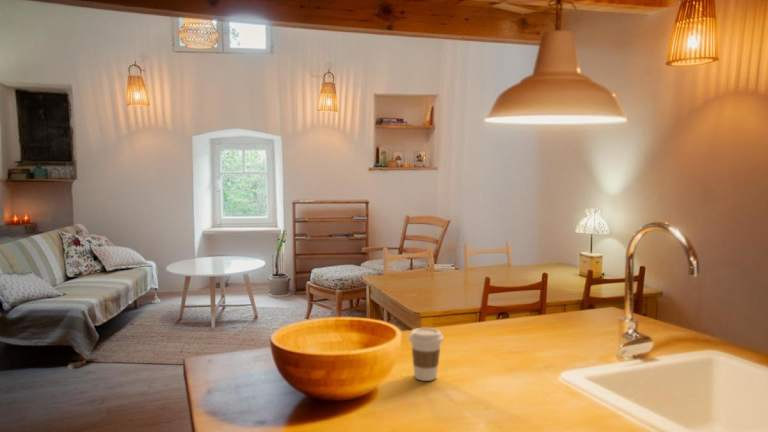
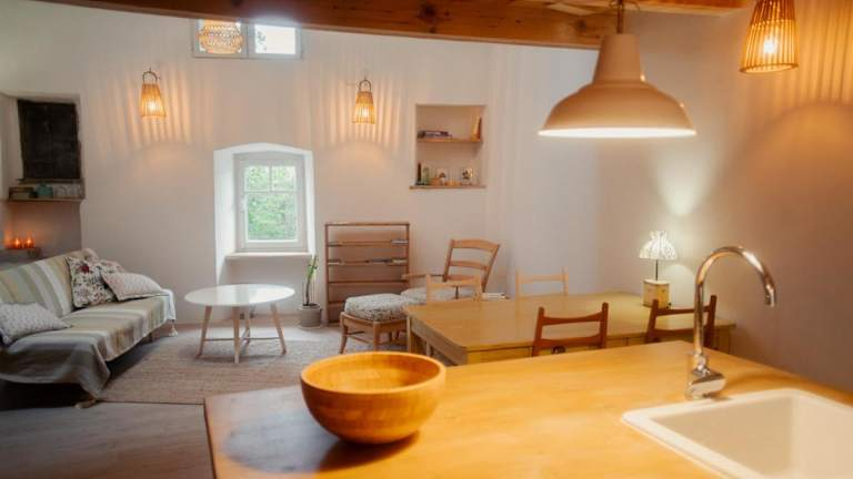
- coffee cup [408,327,444,382]
